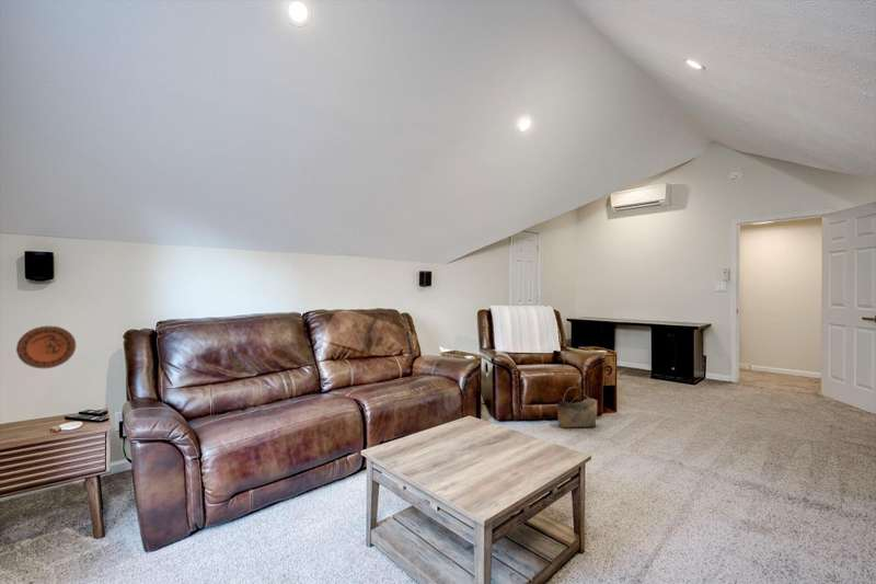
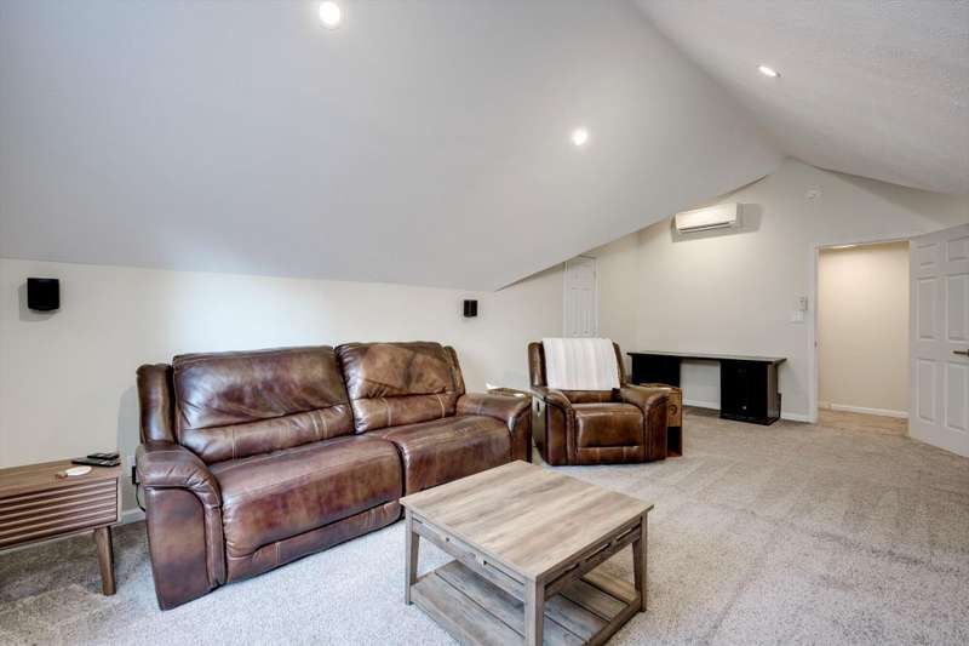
- basket [556,386,598,428]
- decorative plate [15,325,77,369]
